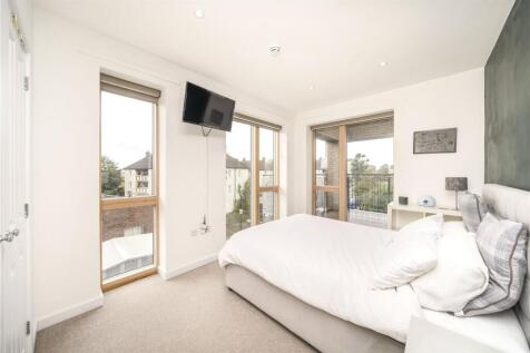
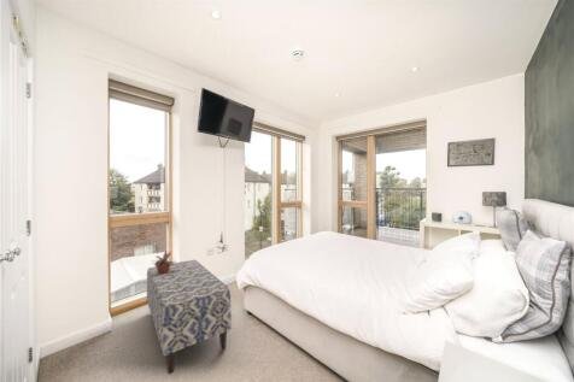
+ bench [146,259,233,375]
+ potted plant [151,248,176,274]
